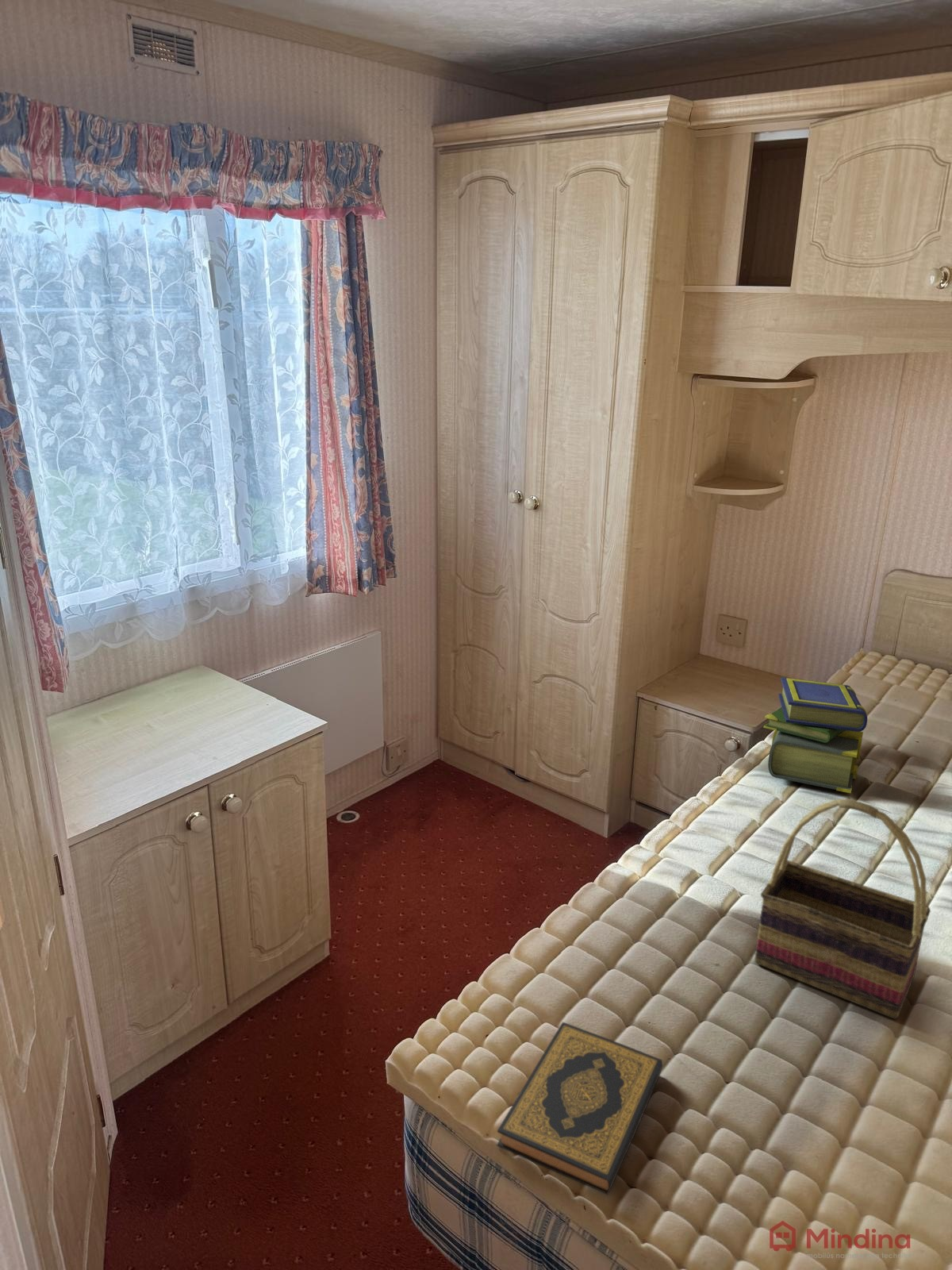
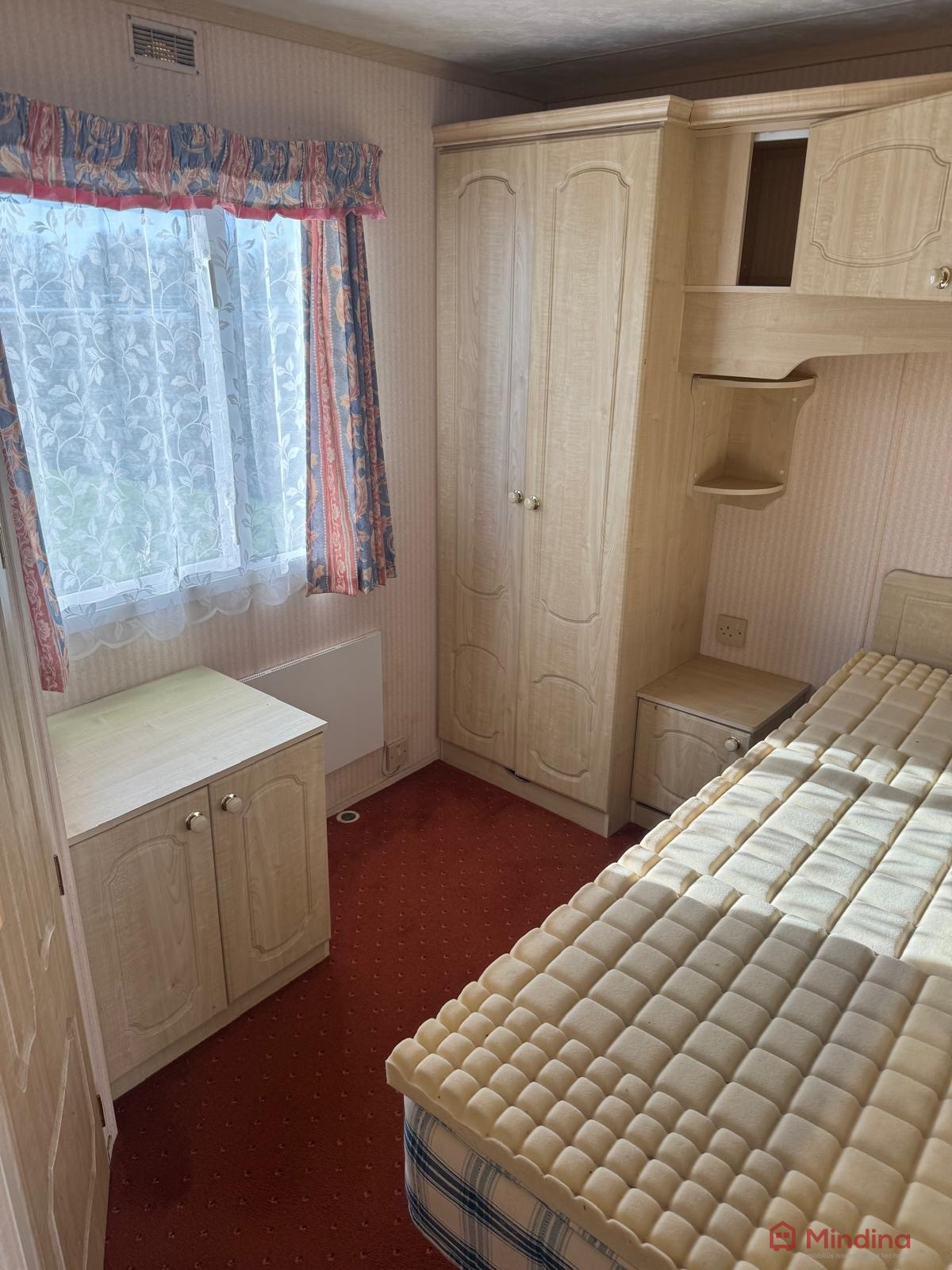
- woven basket [754,798,931,1020]
- hardback book [497,1022,663,1195]
- stack of books [762,676,868,794]
